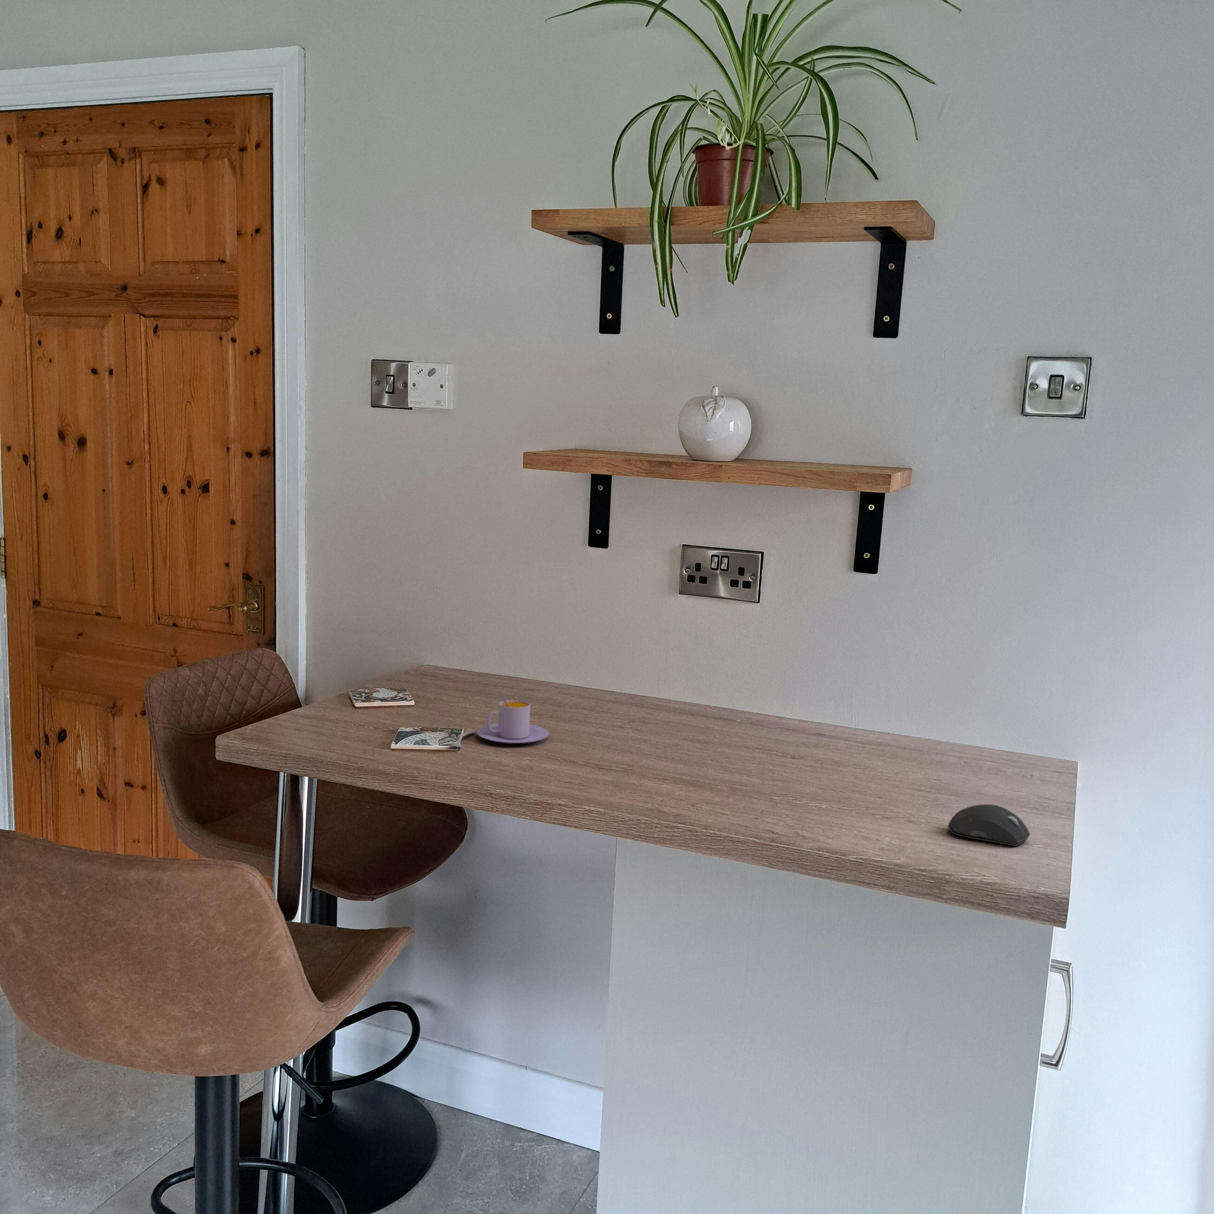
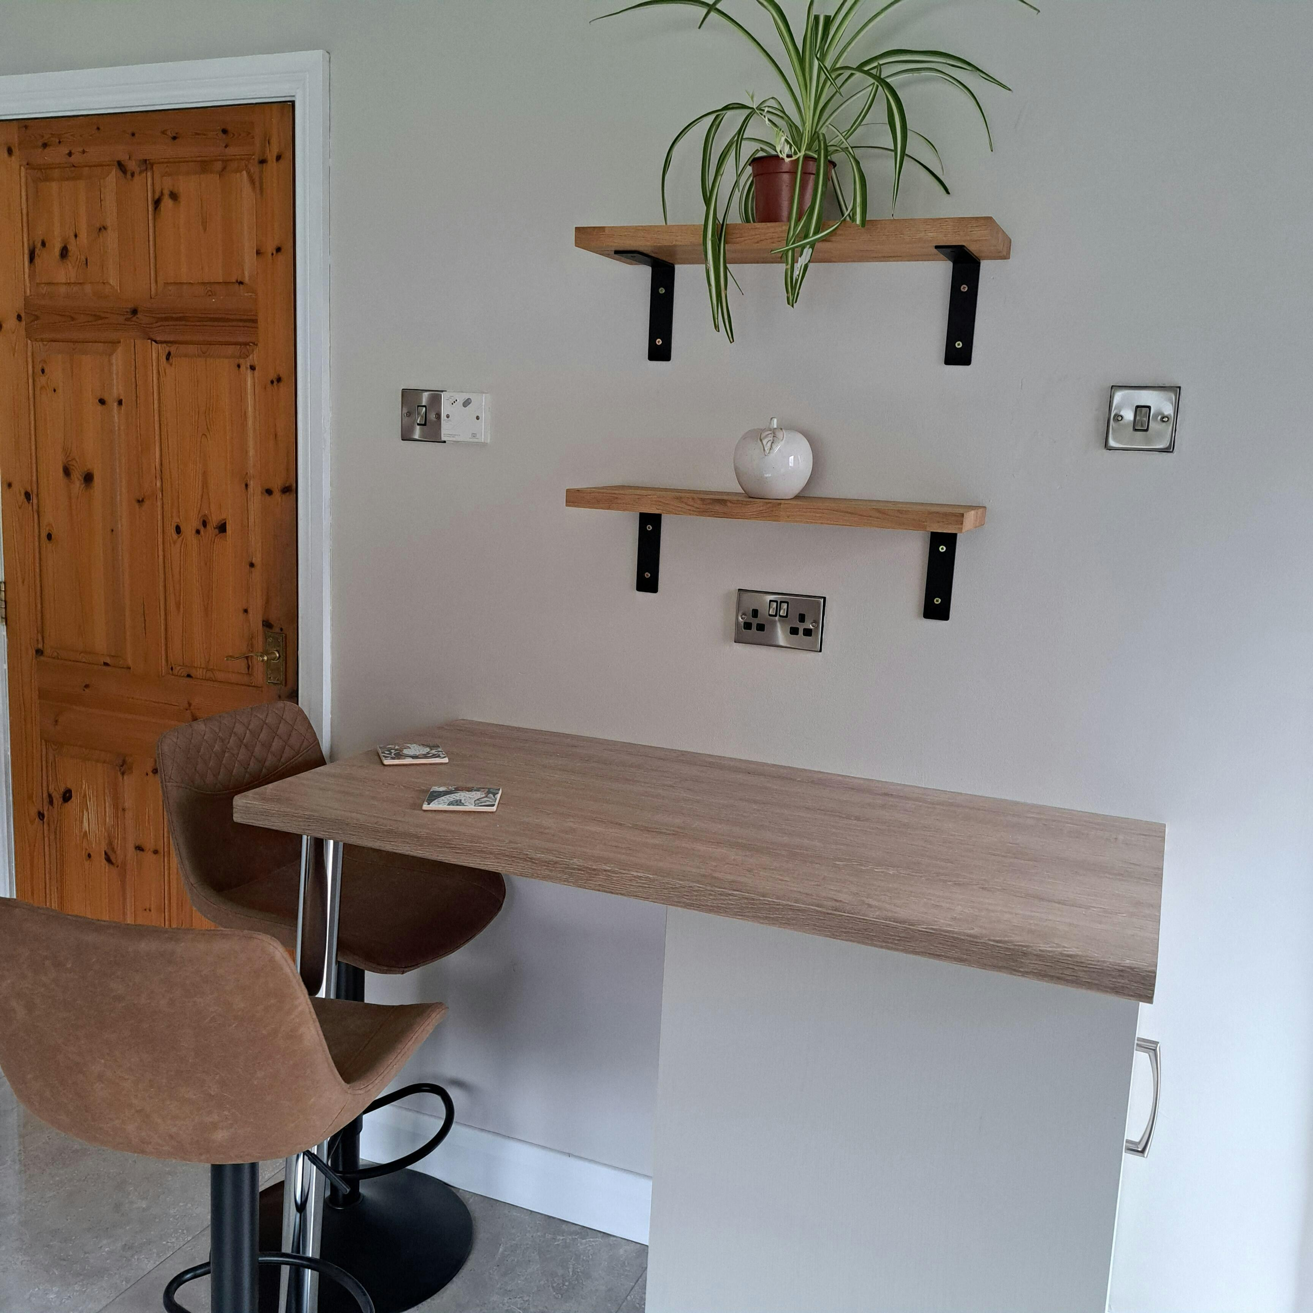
- cup [446,690,549,747]
- computer mouse [947,804,1031,846]
